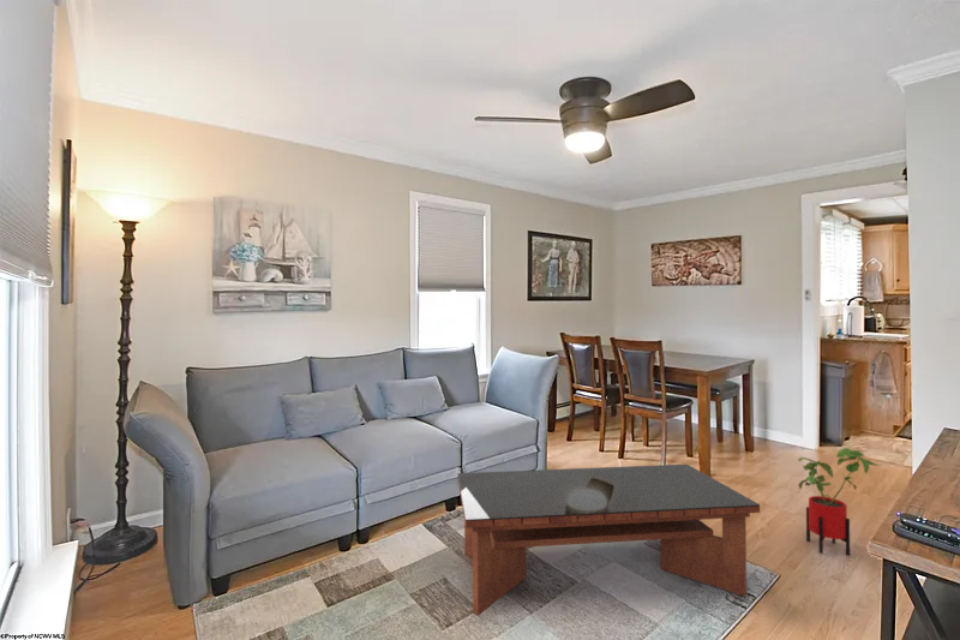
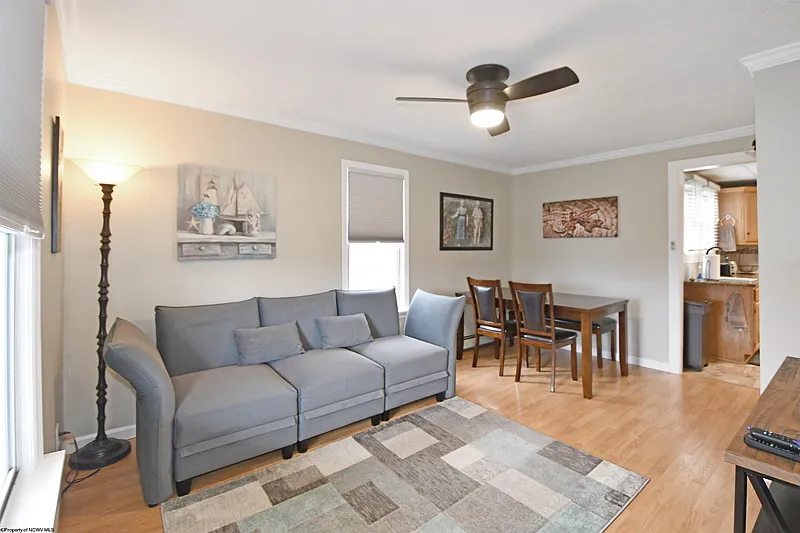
- coffee table [456,463,761,617]
- house plant [797,447,878,557]
